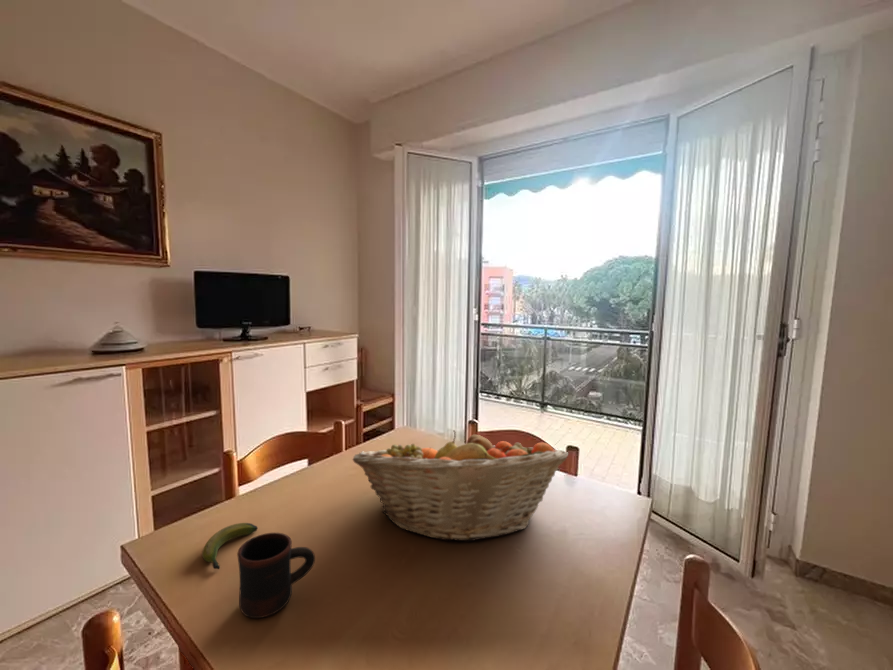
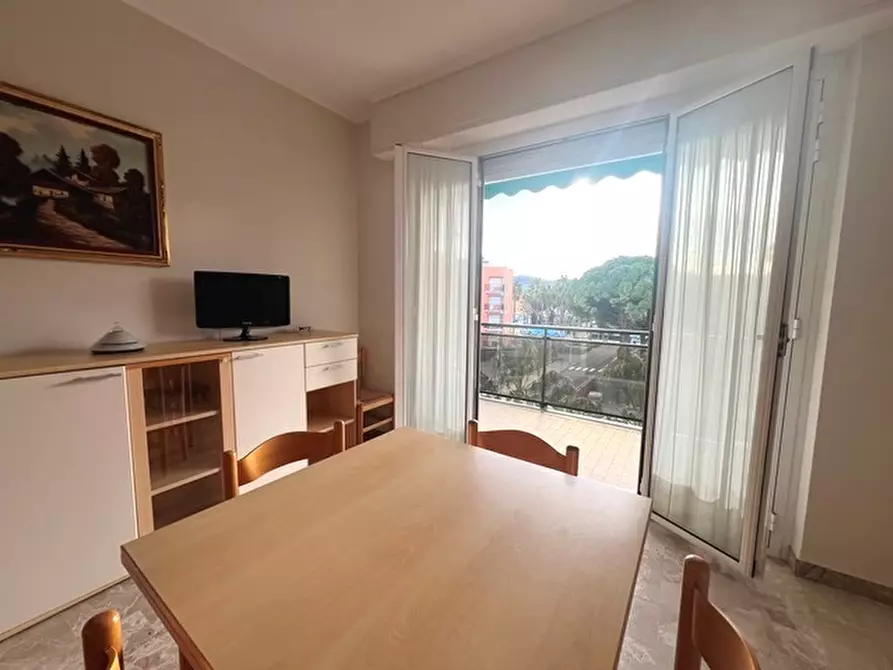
- mug [236,532,316,619]
- banana [201,522,259,570]
- fruit basket [351,429,569,542]
